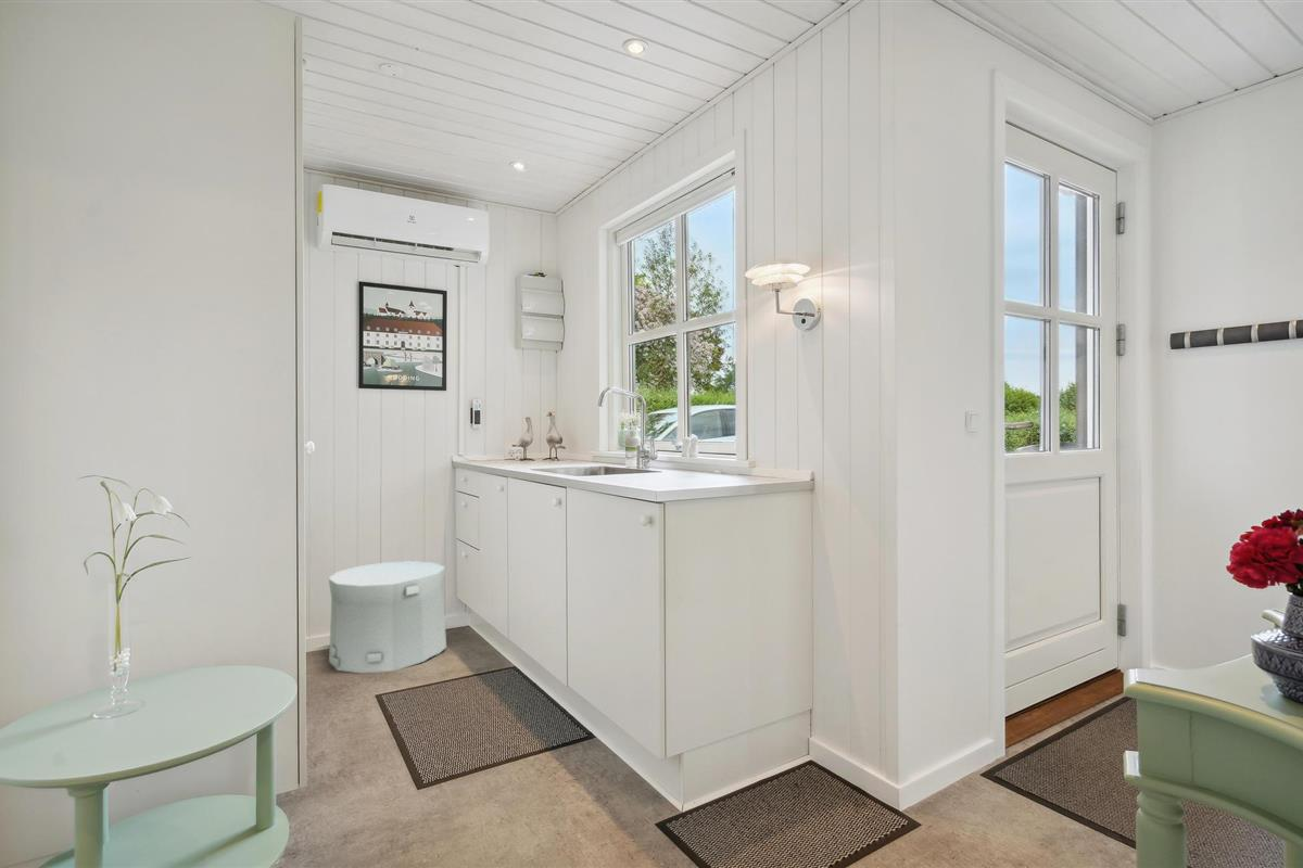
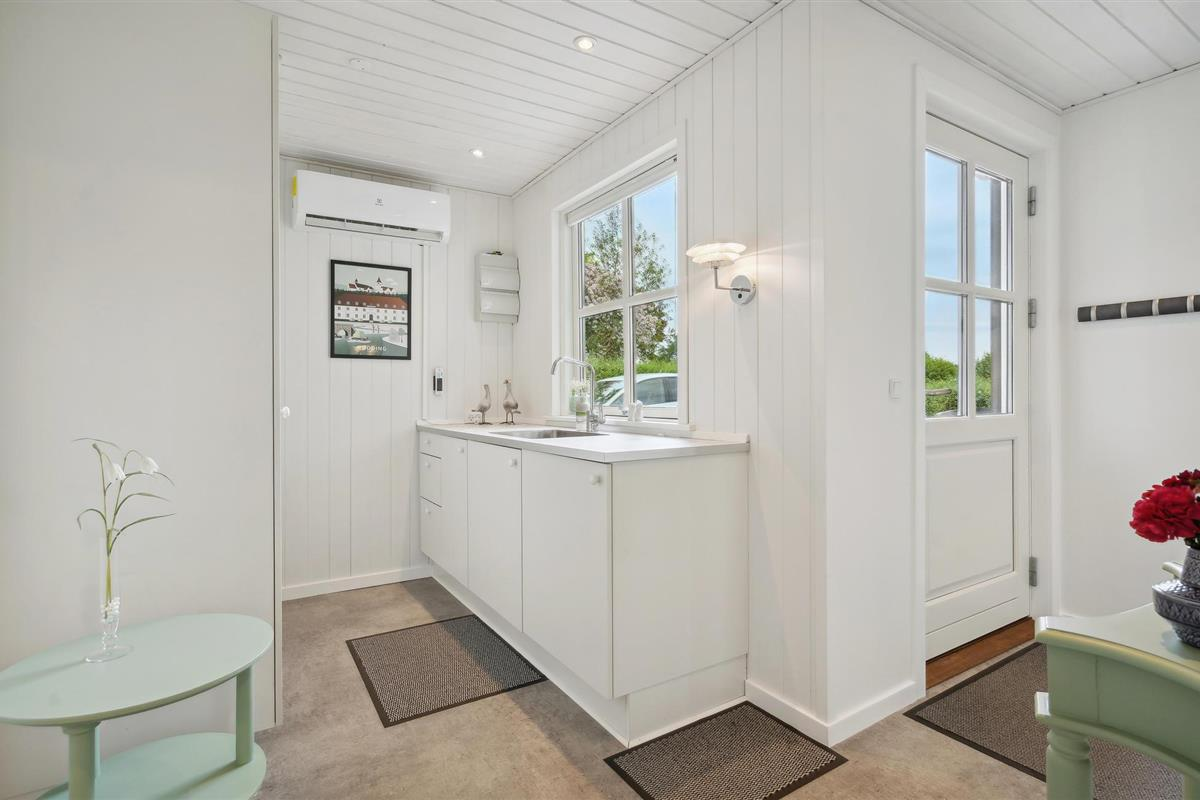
- trash can [328,560,447,675]
